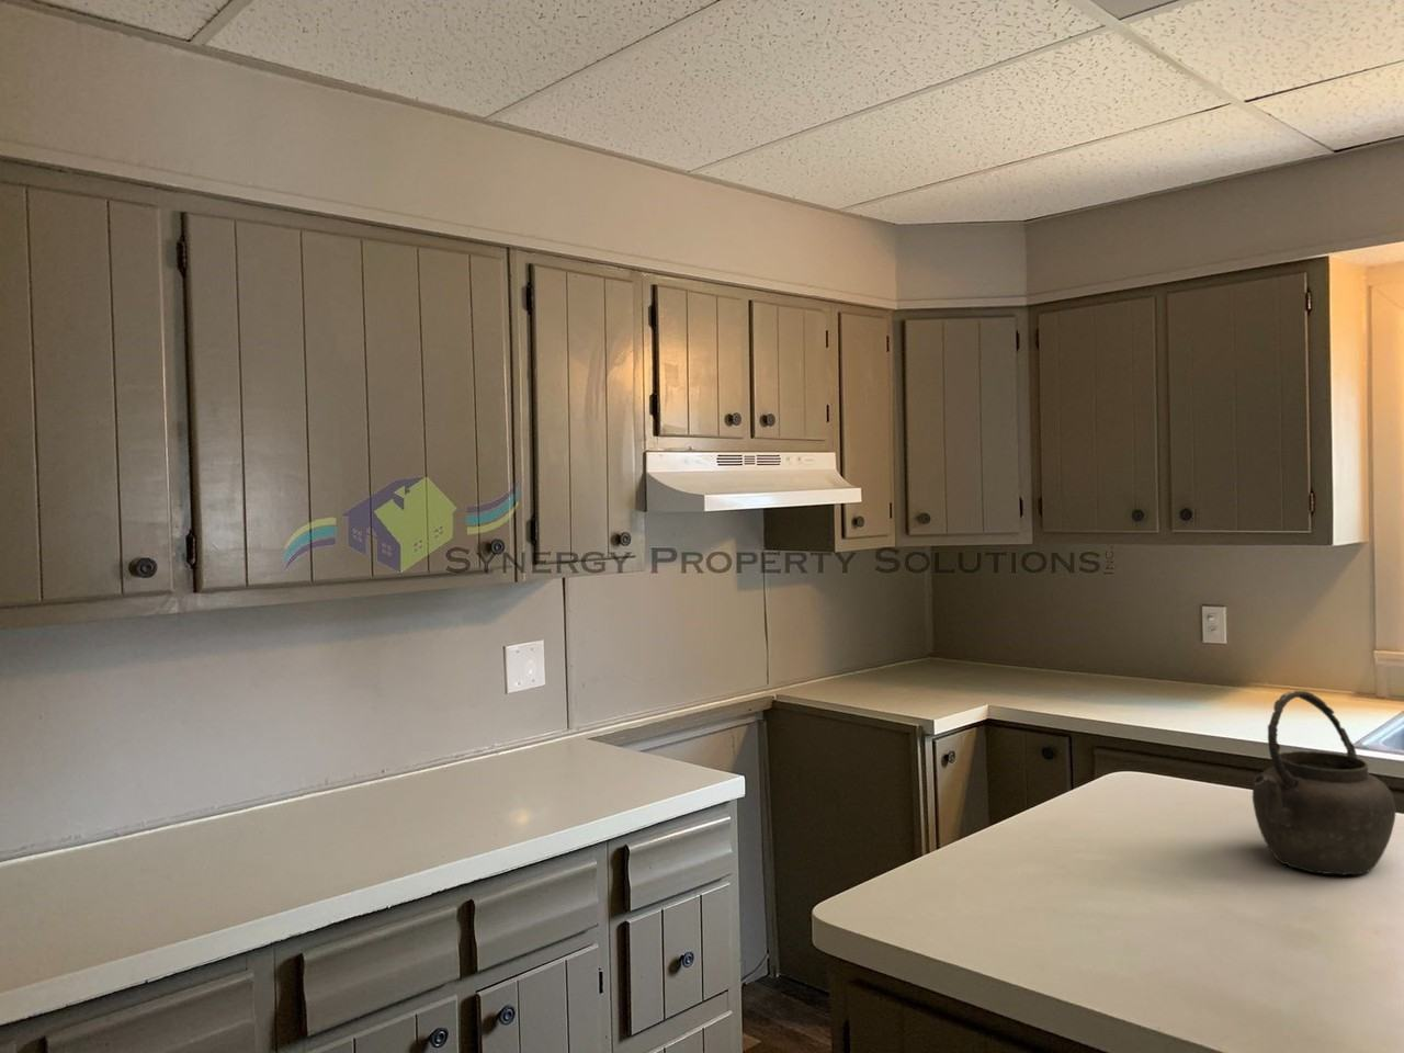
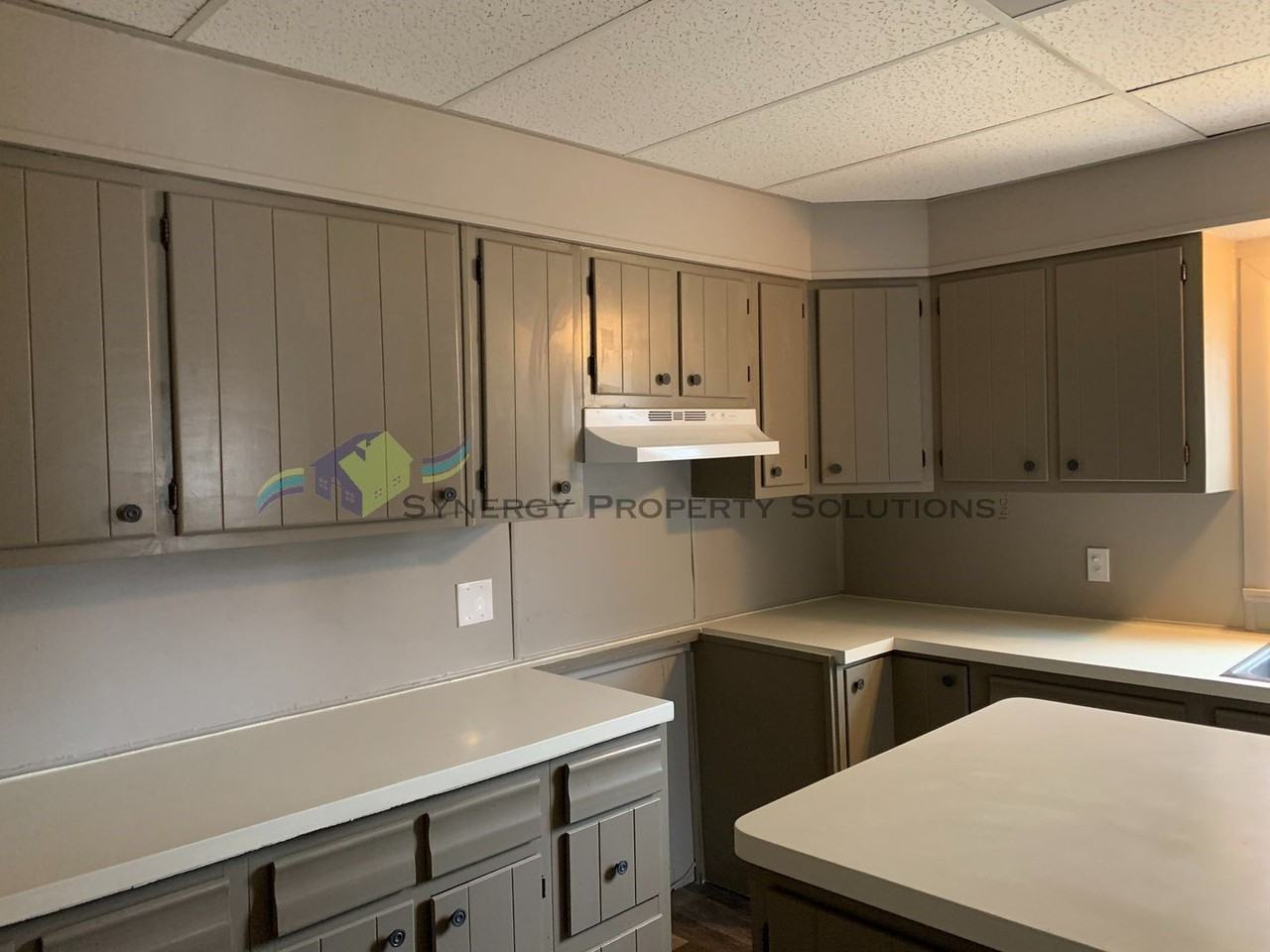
- kettle [1251,690,1397,876]
